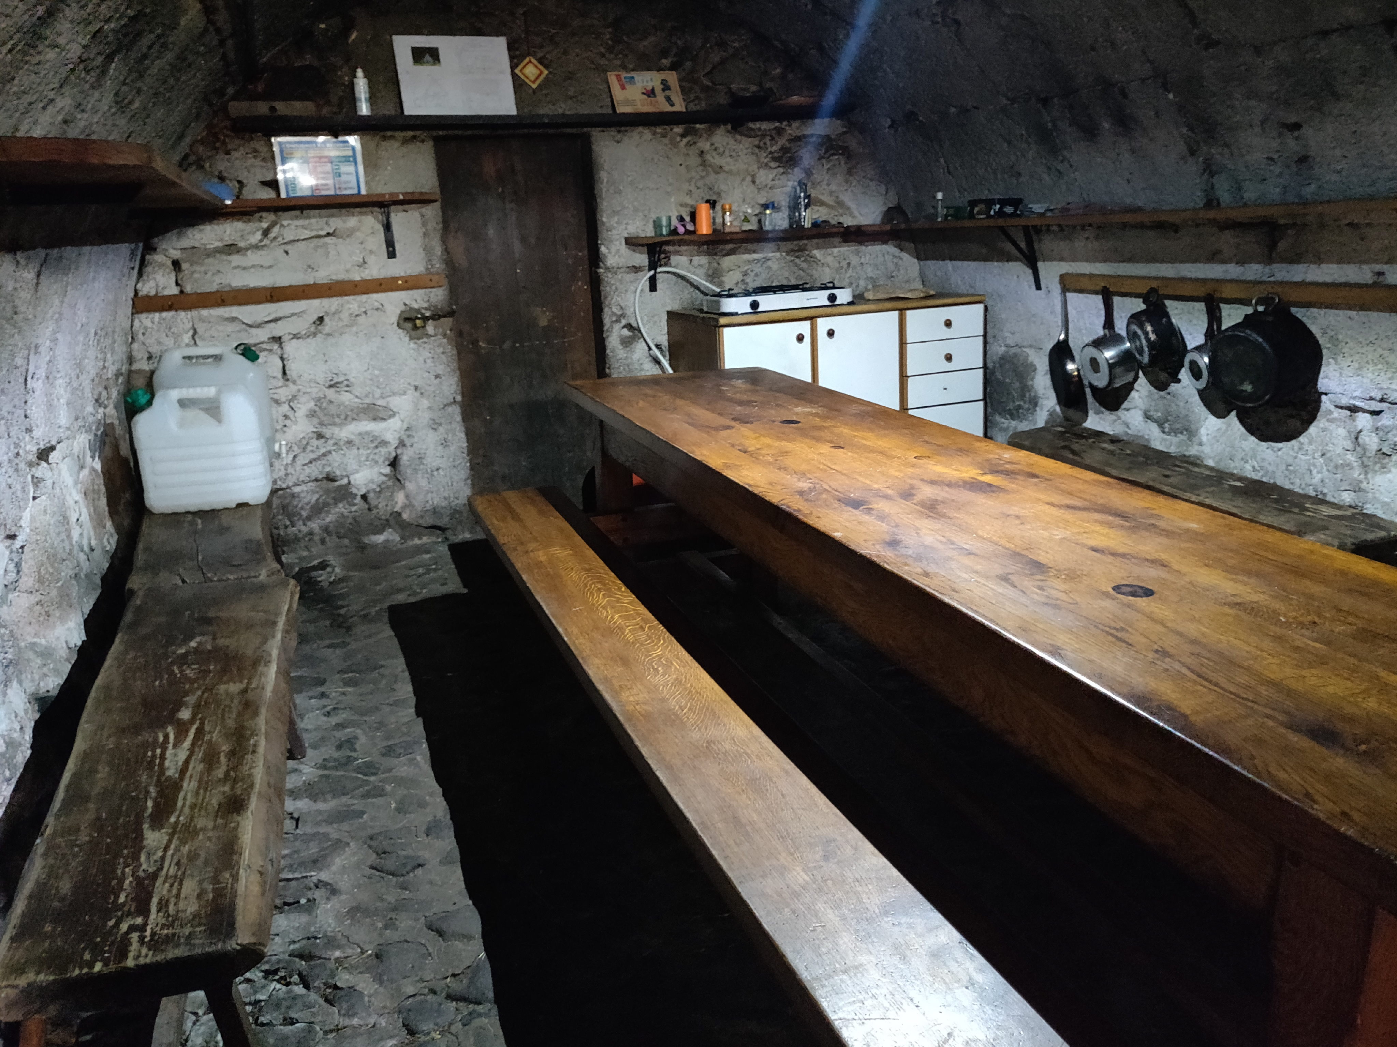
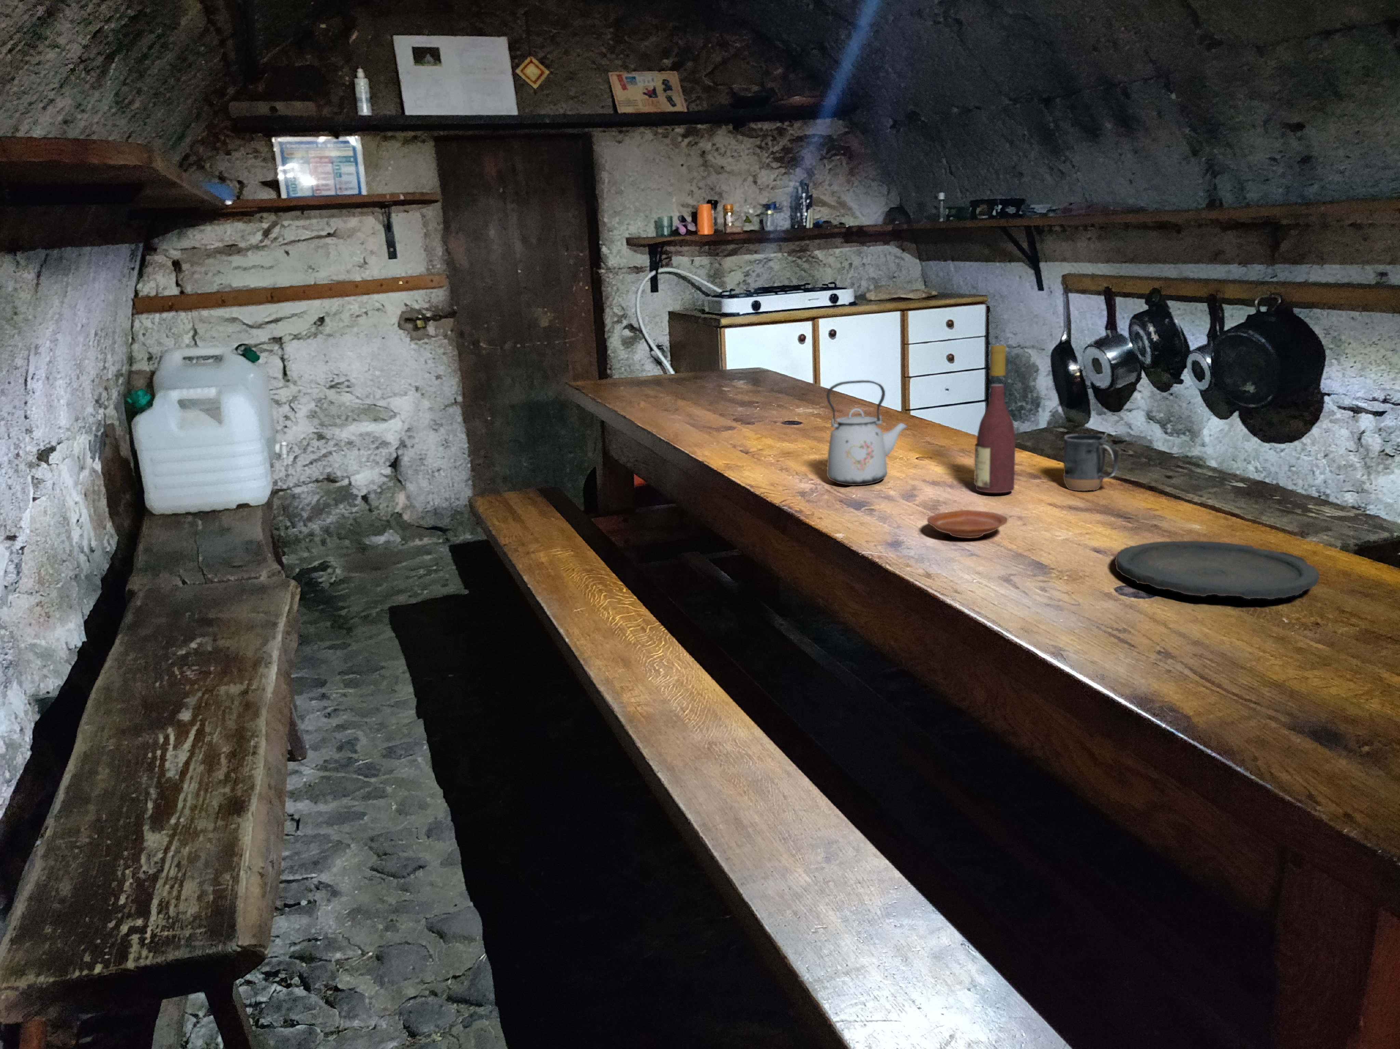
+ plate [927,509,1008,539]
+ plate [1114,540,1320,599]
+ wine bottle [973,345,1015,493]
+ mug [1063,432,1119,491]
+ kettle [826,380,908,486]
